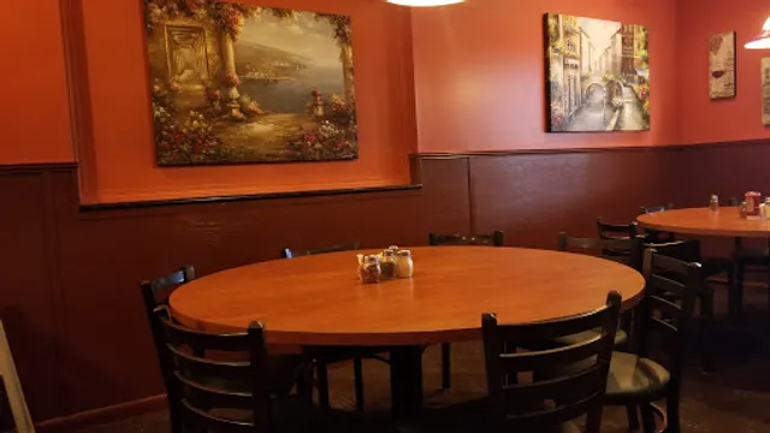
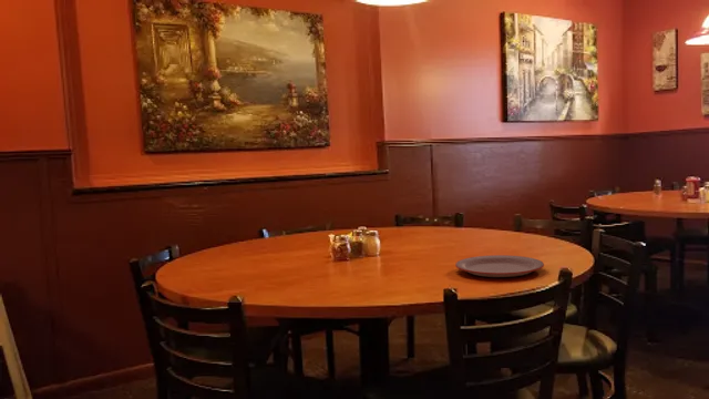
+ plate [454,254,545,278]
